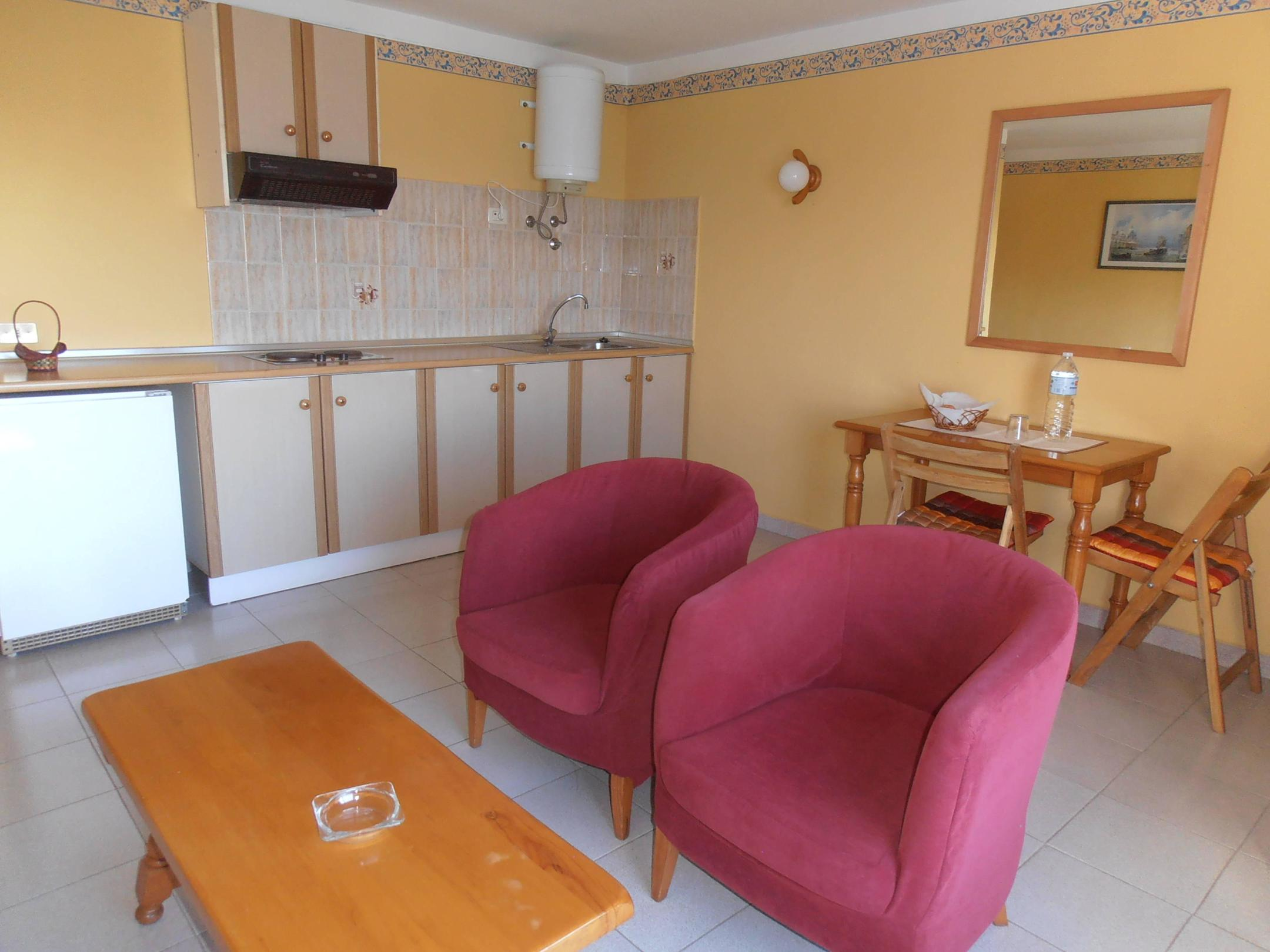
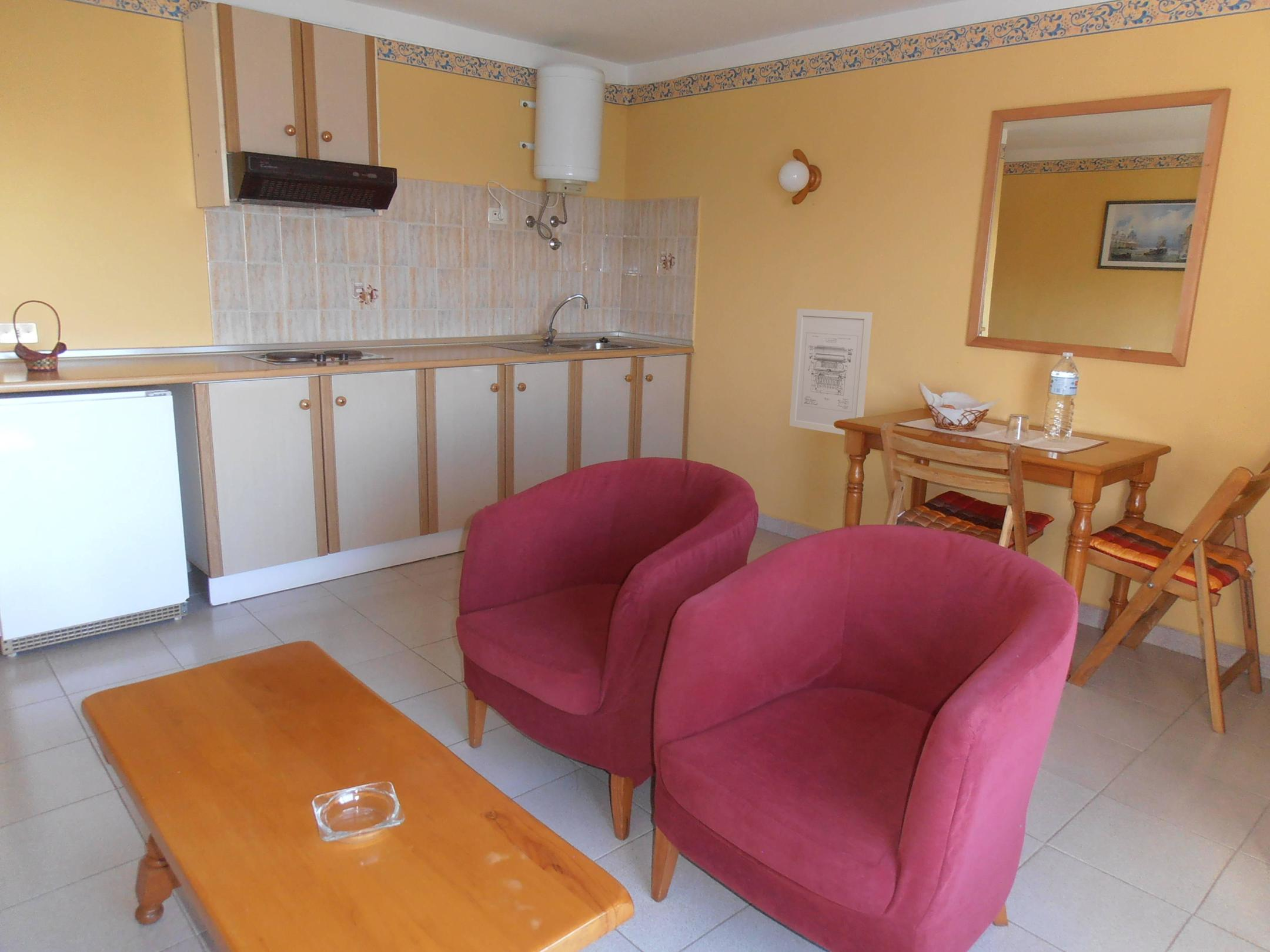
+ wall art [788,308,873,435]
